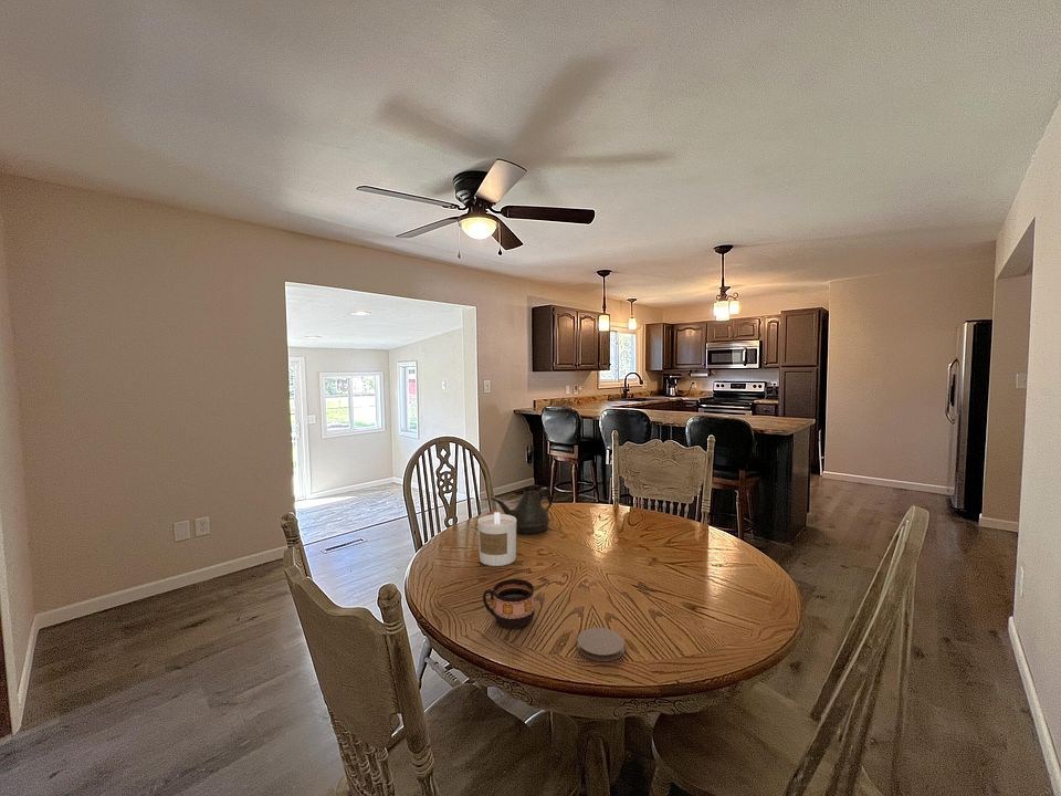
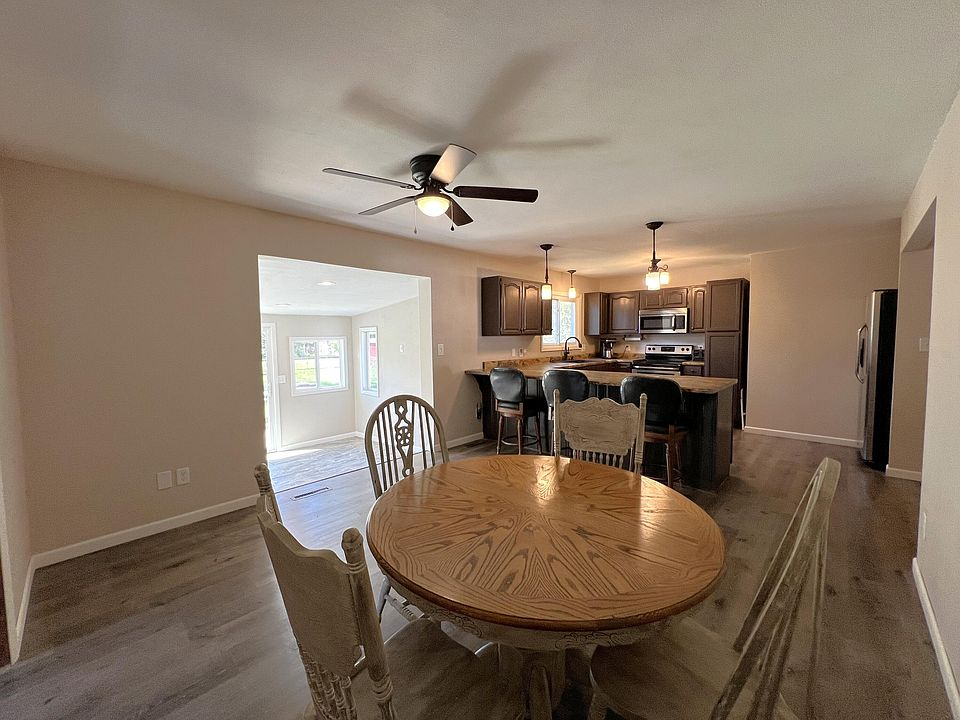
- teapot [490,486,554,535]
- coaster [576,627,626,662]
- candle [476,511,517,567]
- cup [482,578,536,629]
